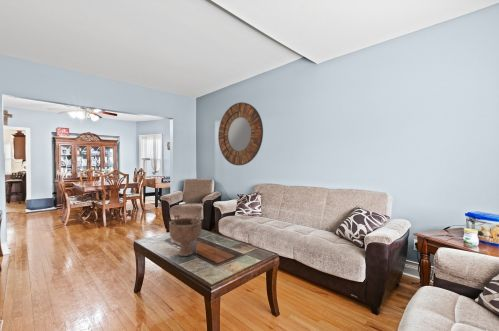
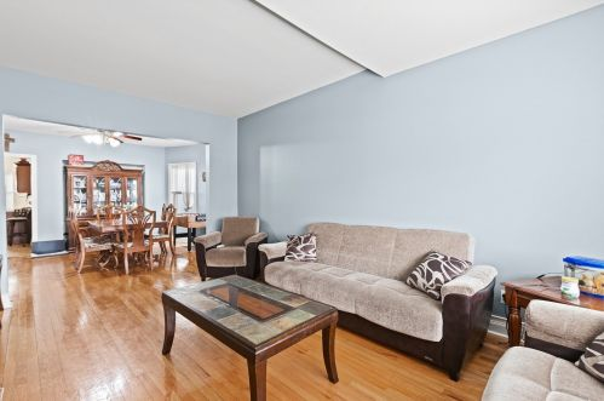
- home mirror [217,101,264,166]
- decorative bowl [168,213,203,257]
